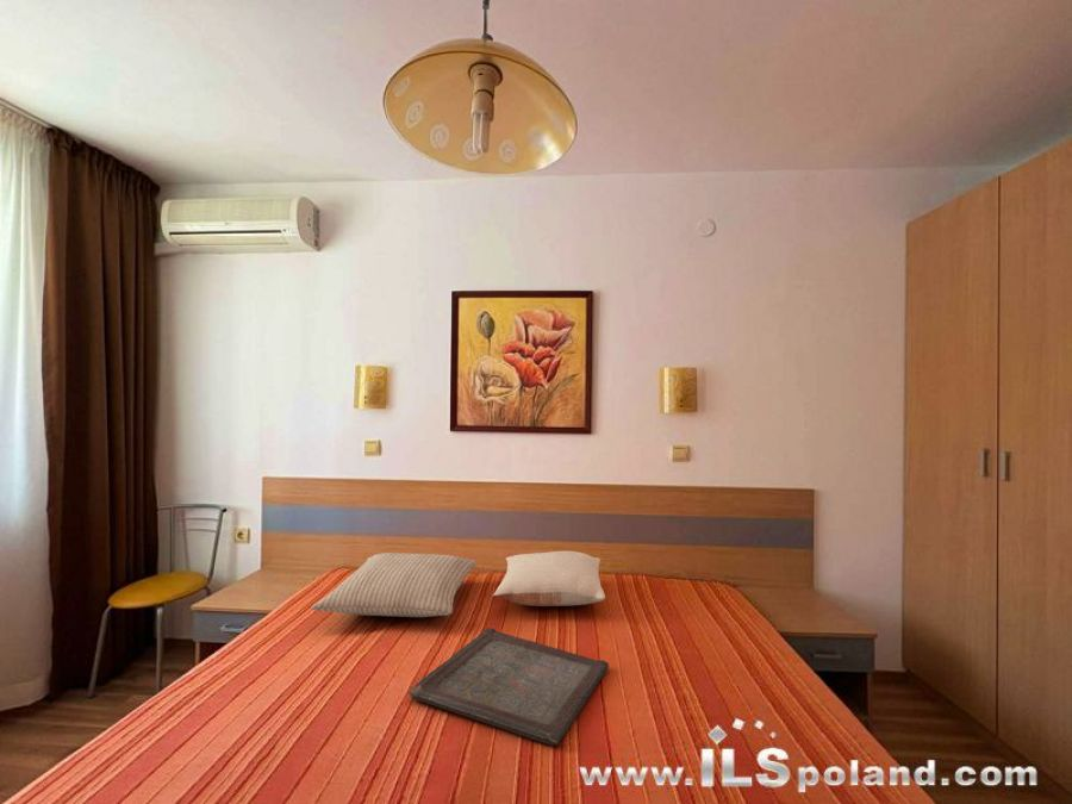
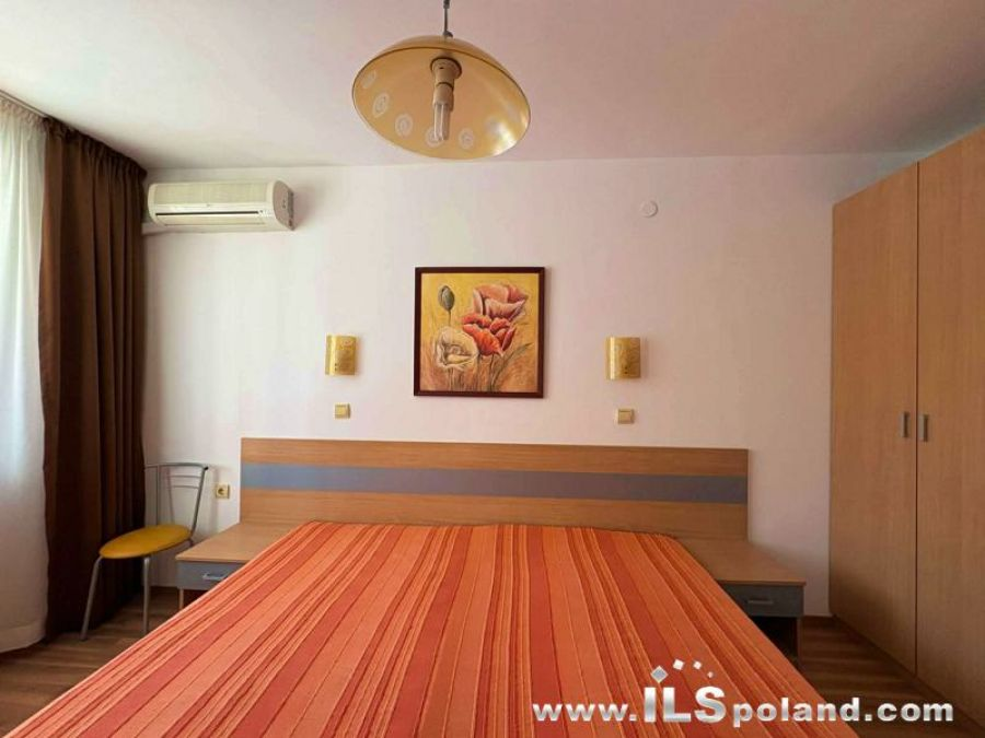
- pillow [311,551,478,618]
- pillow [492,550,606,607]
- serving tray [407,627,610,747]
